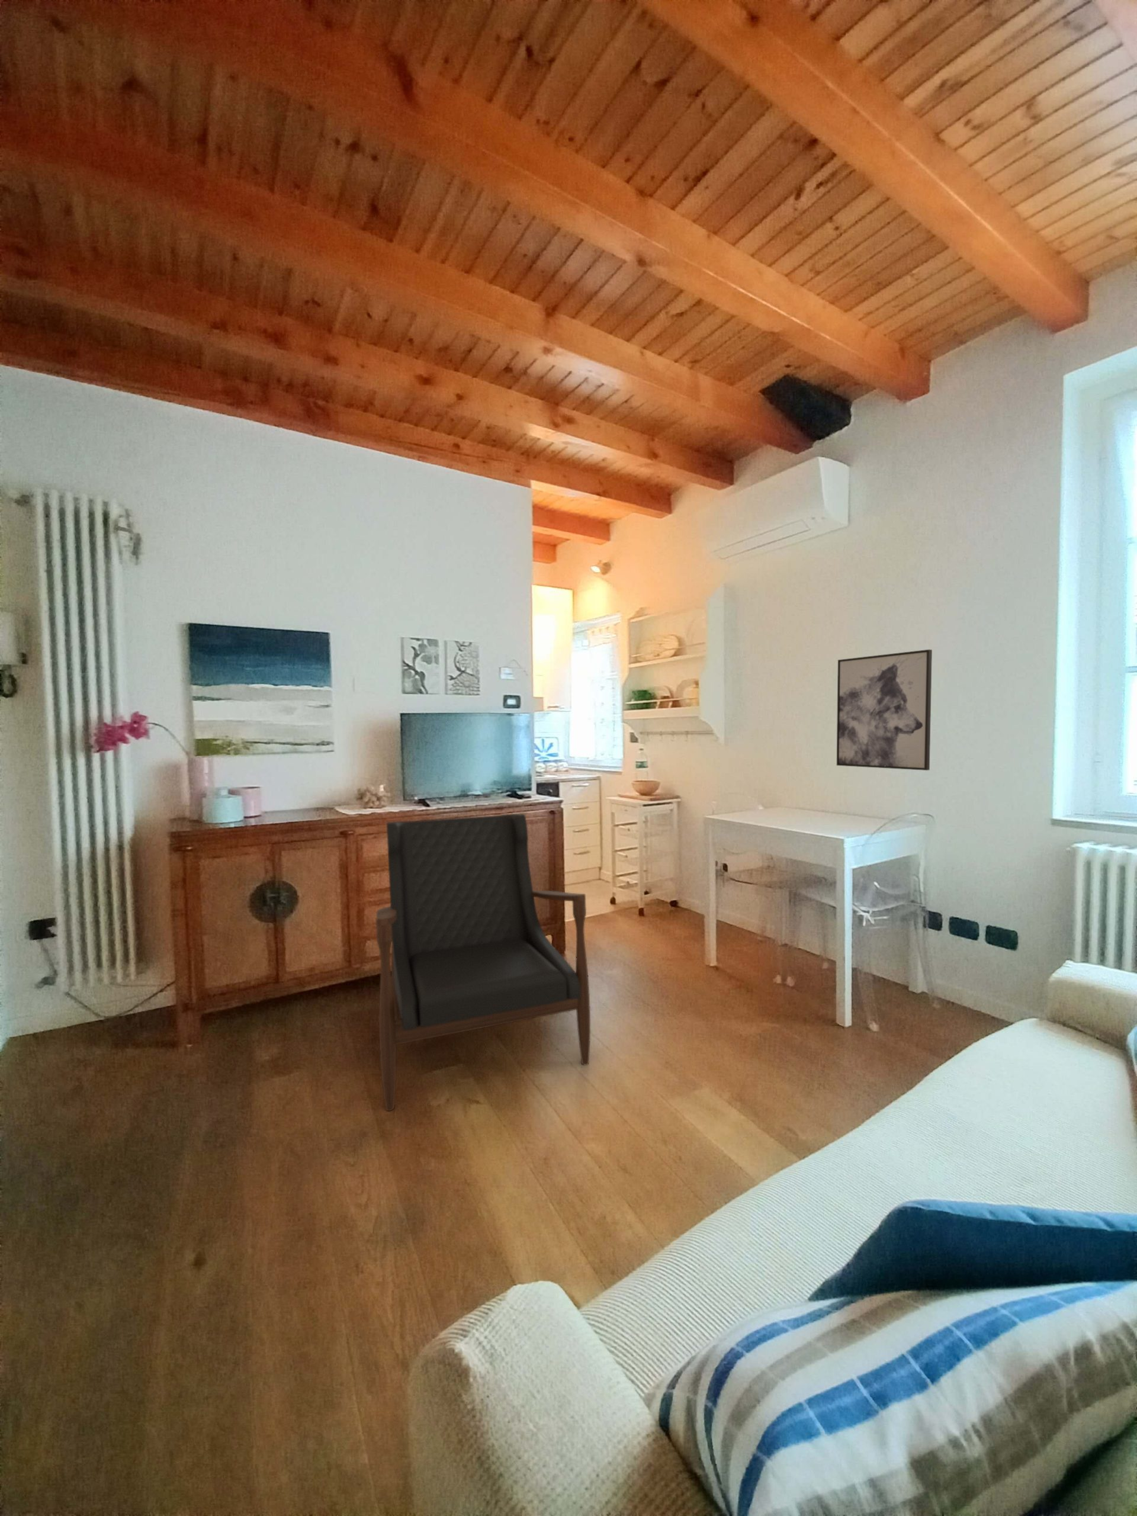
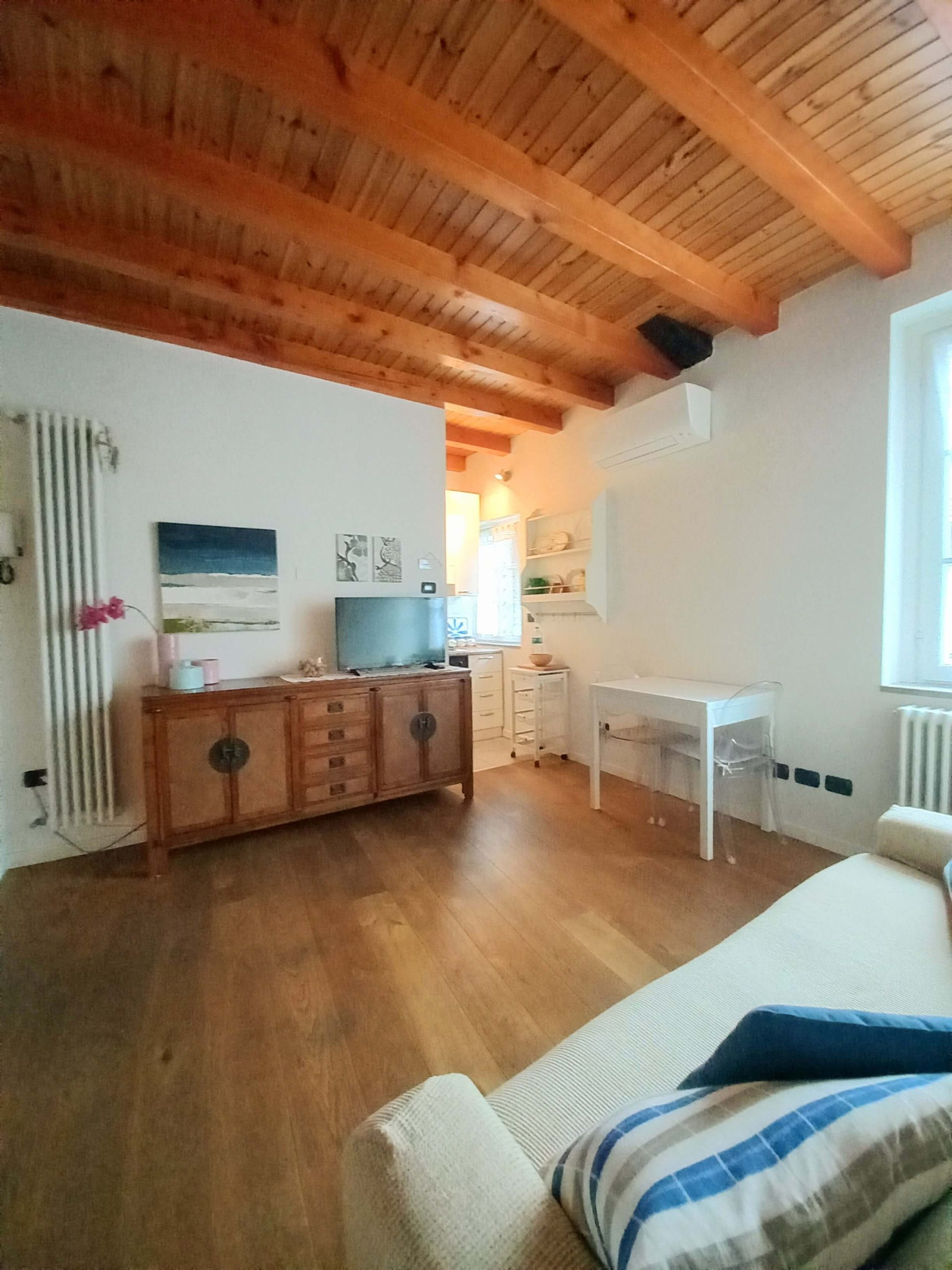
- wall art [836,649,933,771]
- armchair [375,813,591,1111]
